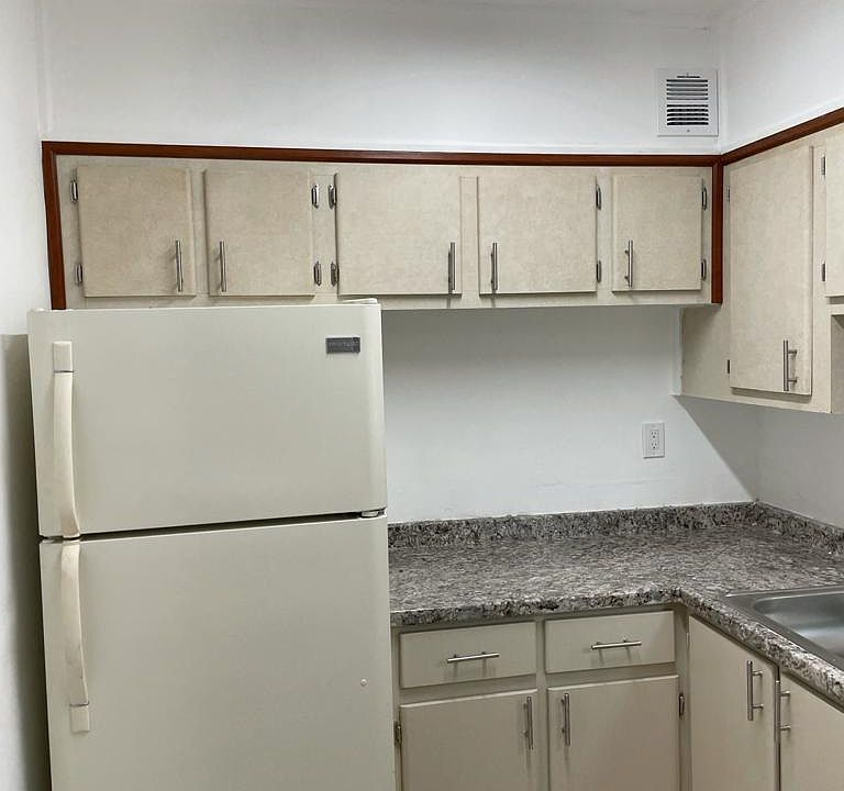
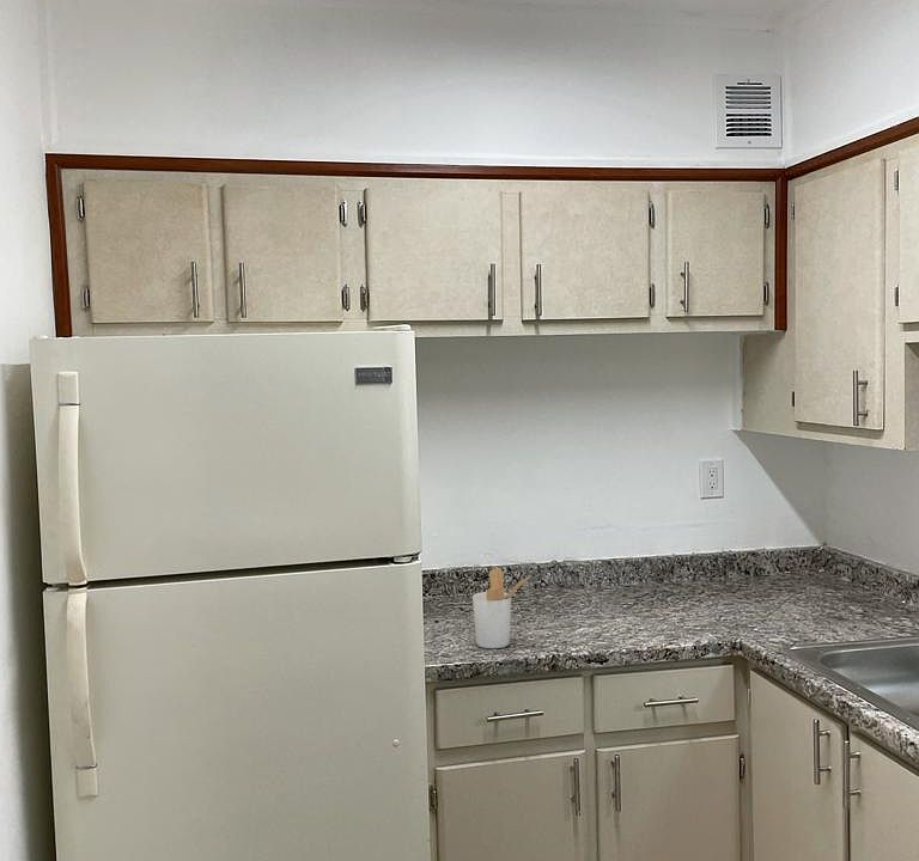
+ utensil holder [471,567,532,649]
